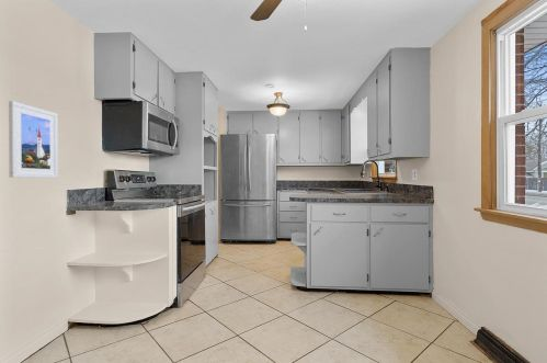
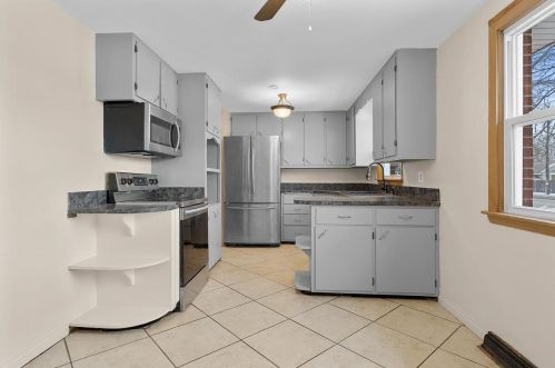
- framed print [8,100,59,179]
